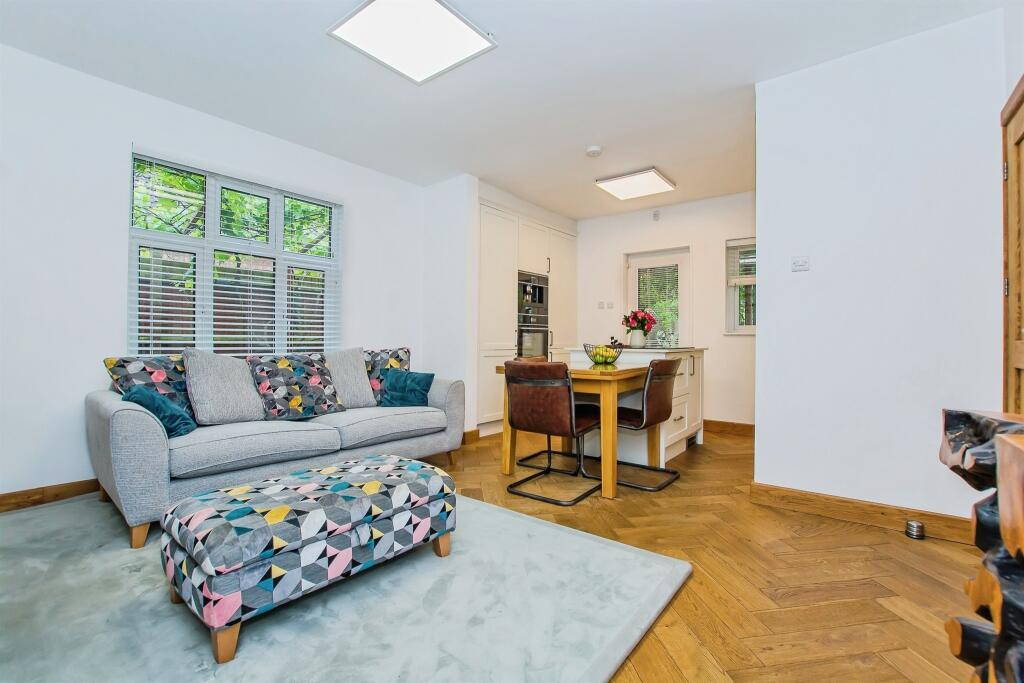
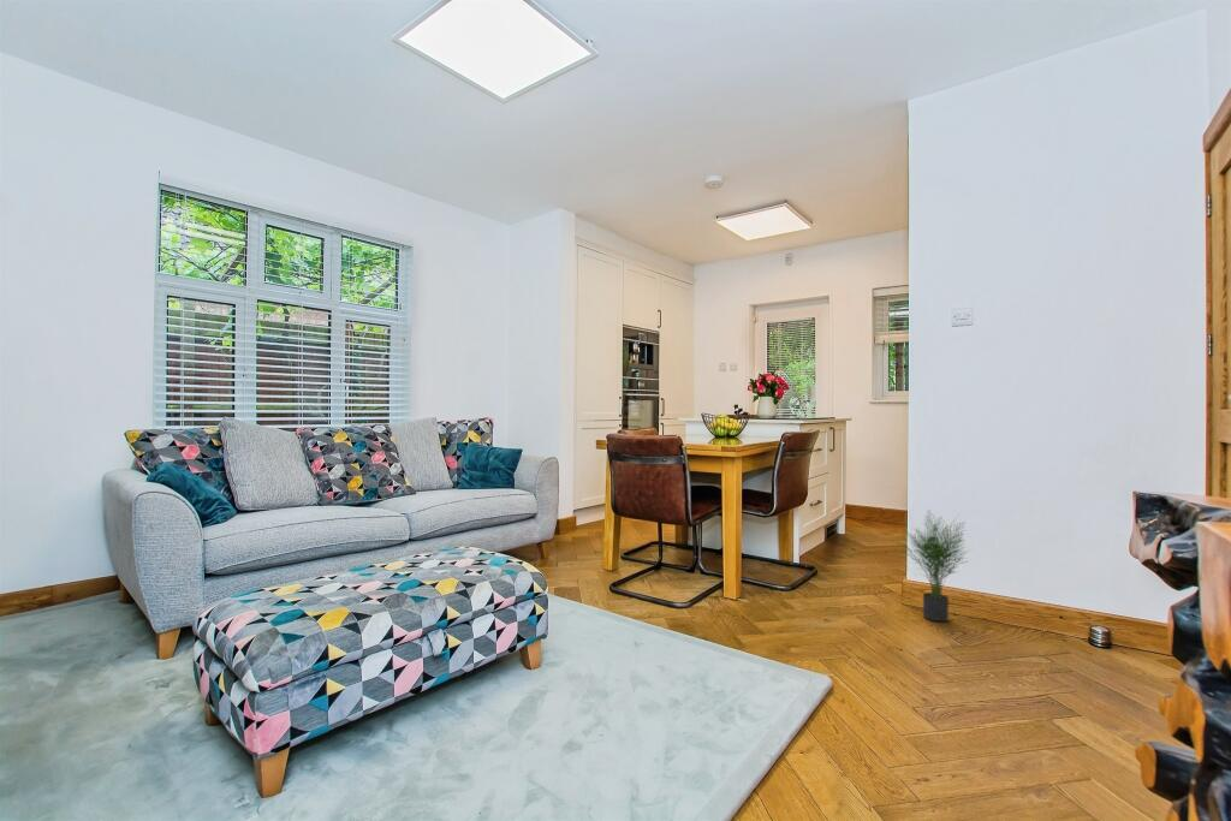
+ potted plant [890,510,971,623]
